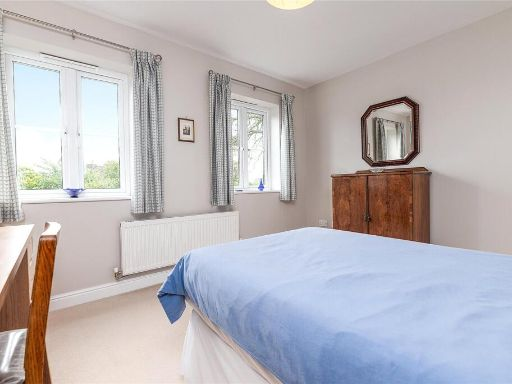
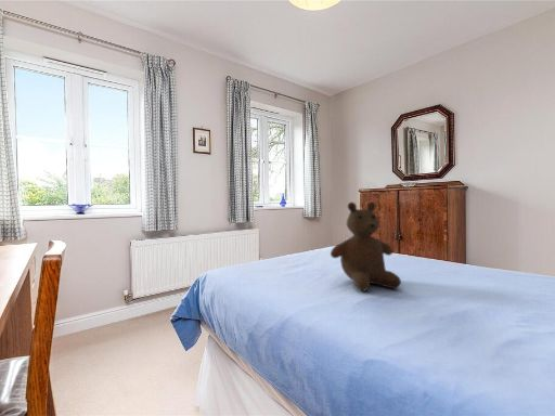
+ teddy bear [330,200,402,292]
